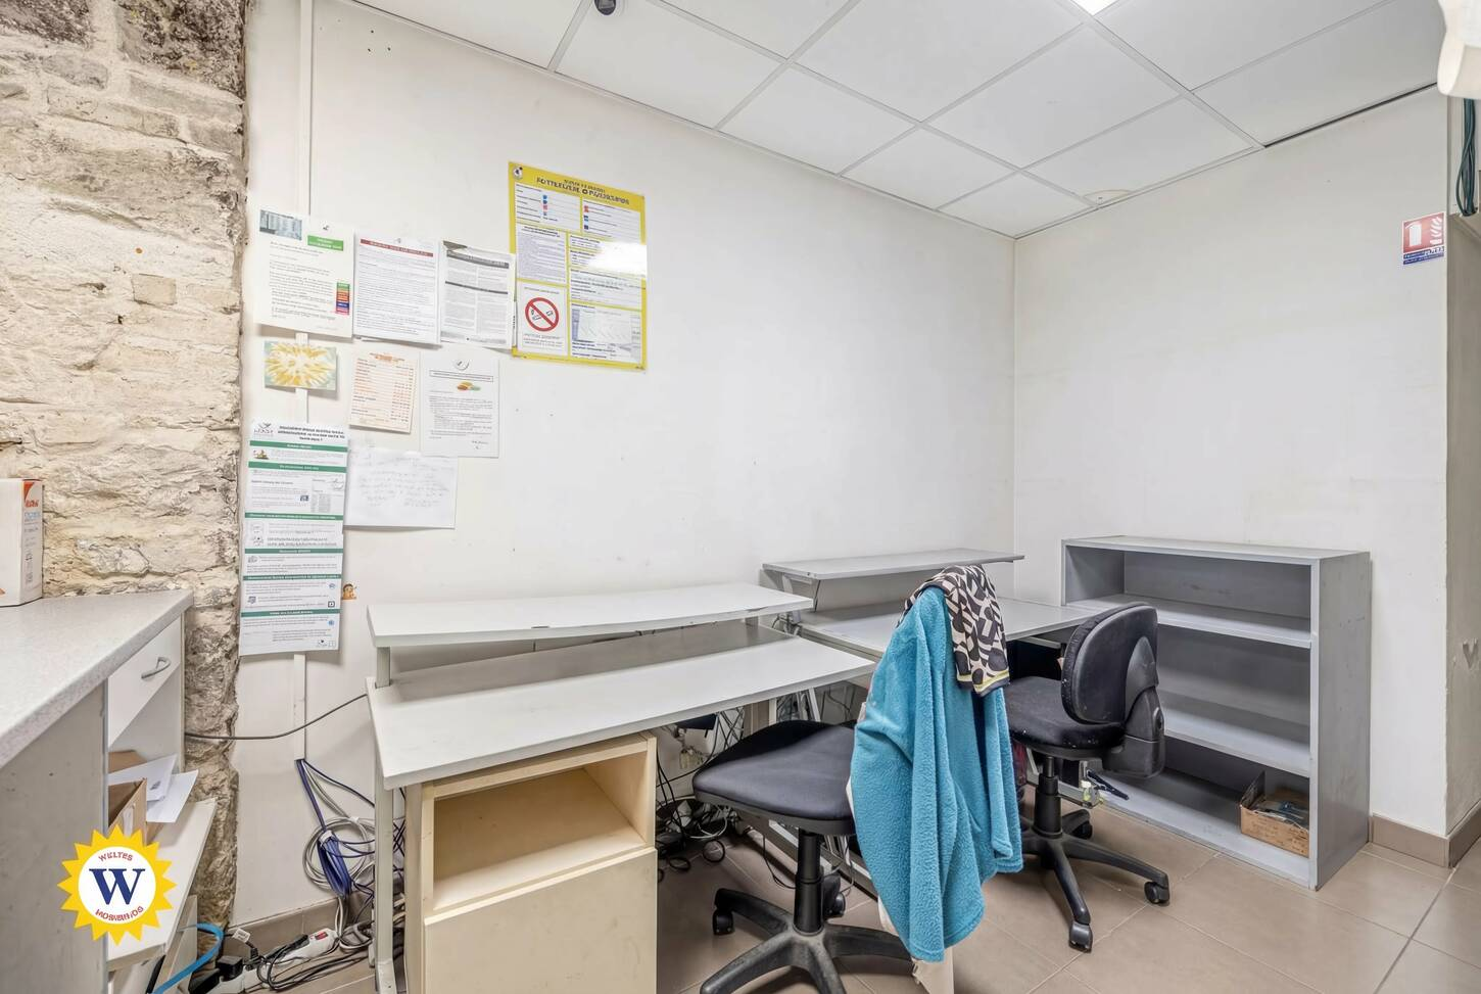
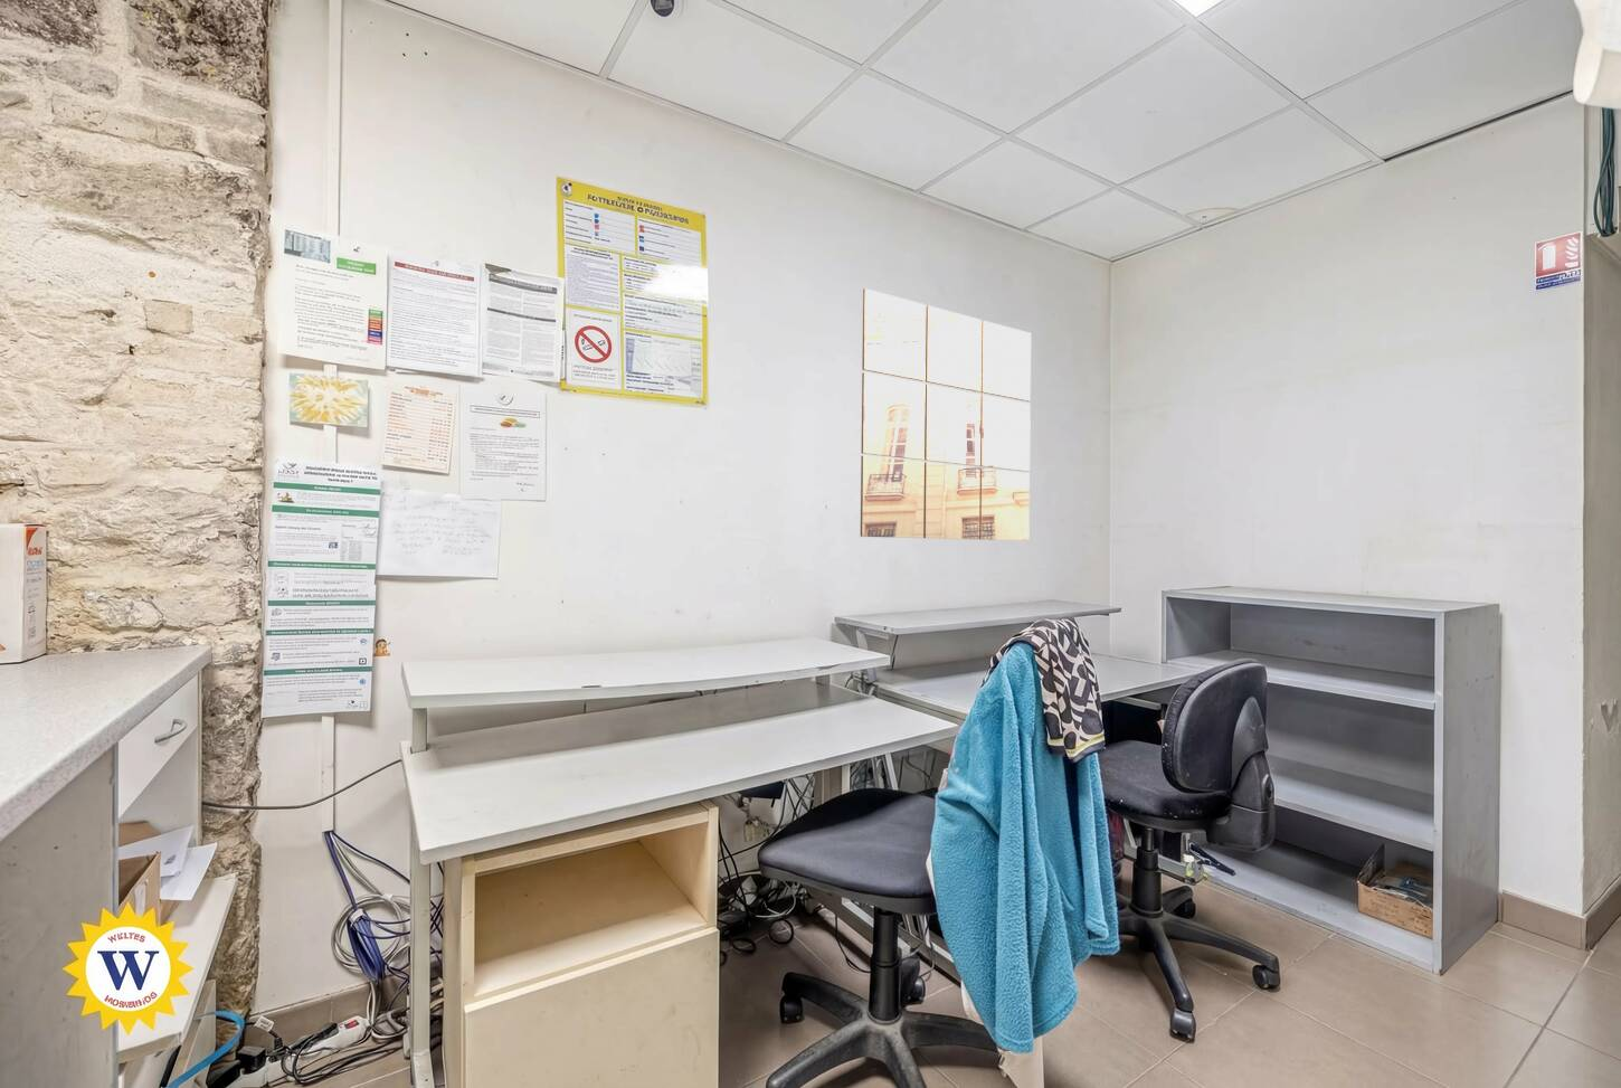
+ wall art [860,288,1032,542]
